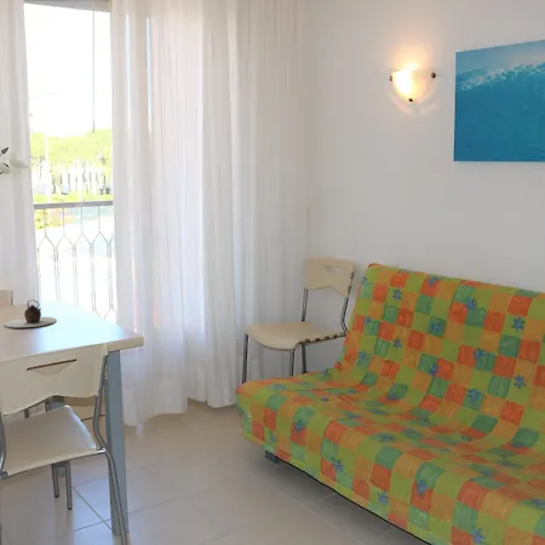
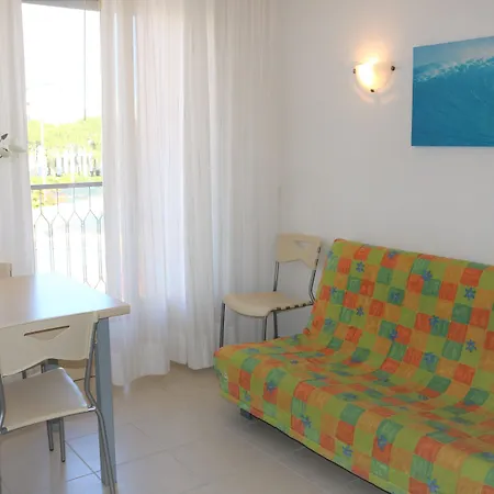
- teapot [4,299,57,328]
